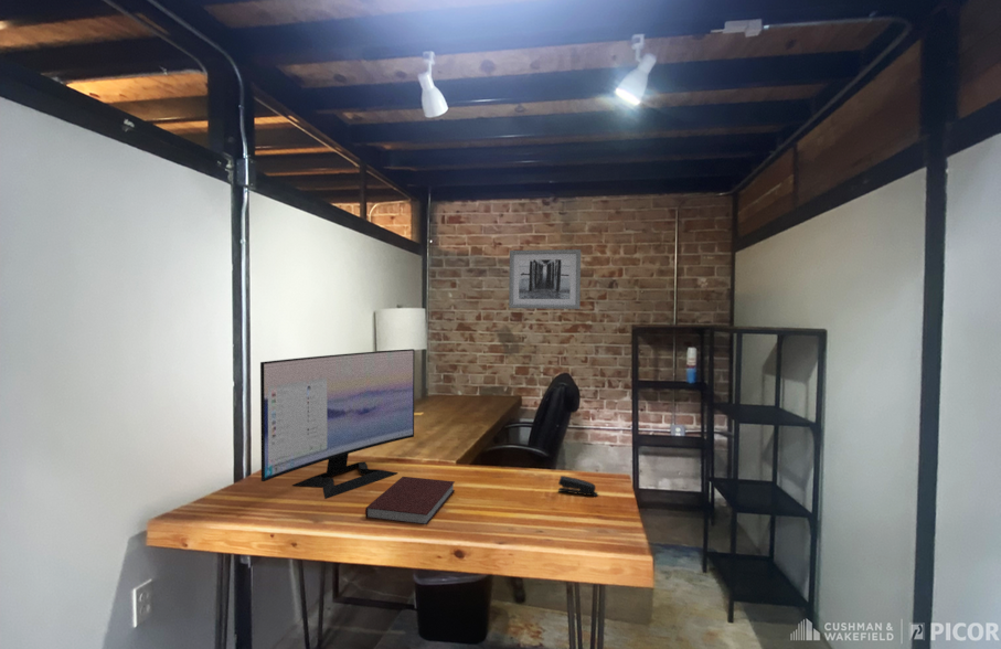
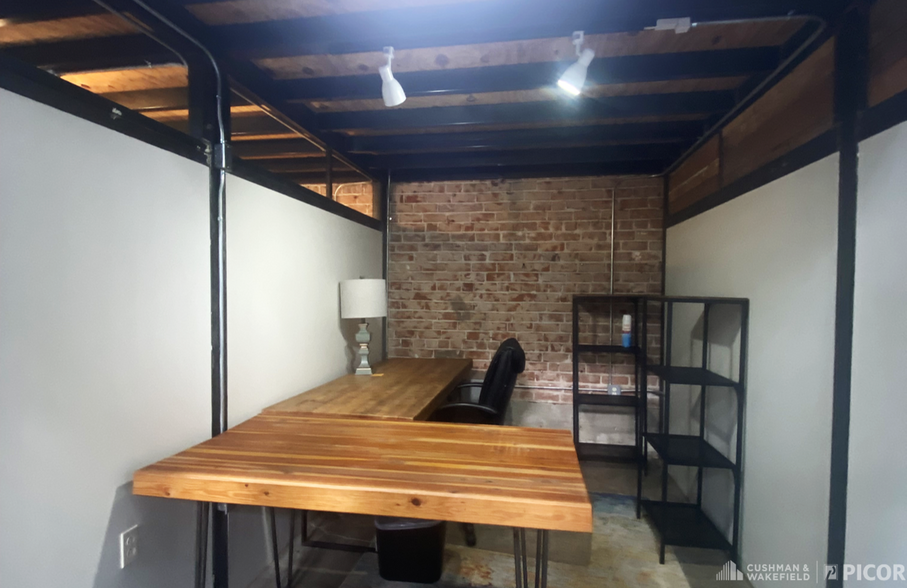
- notebook [364,476,456,526]
- stapler [557,475,599,497]
- computer monitor [259,348,415,500]
- wall art [508,248,582,310]
